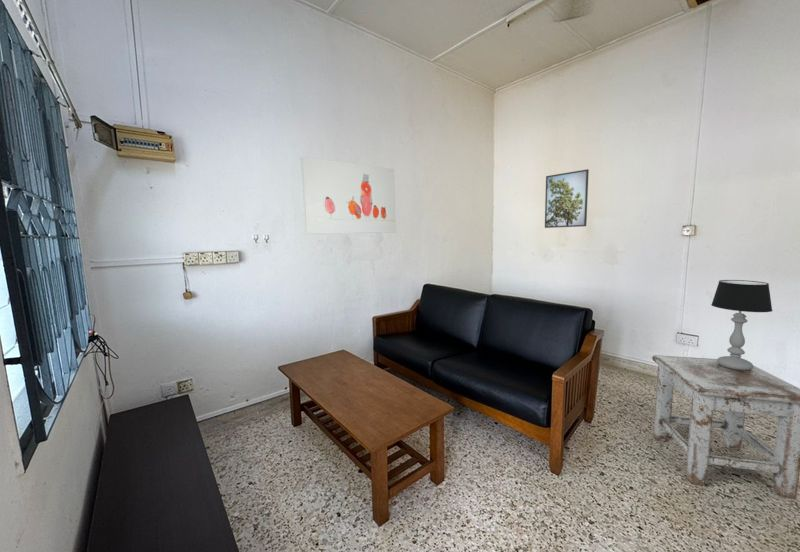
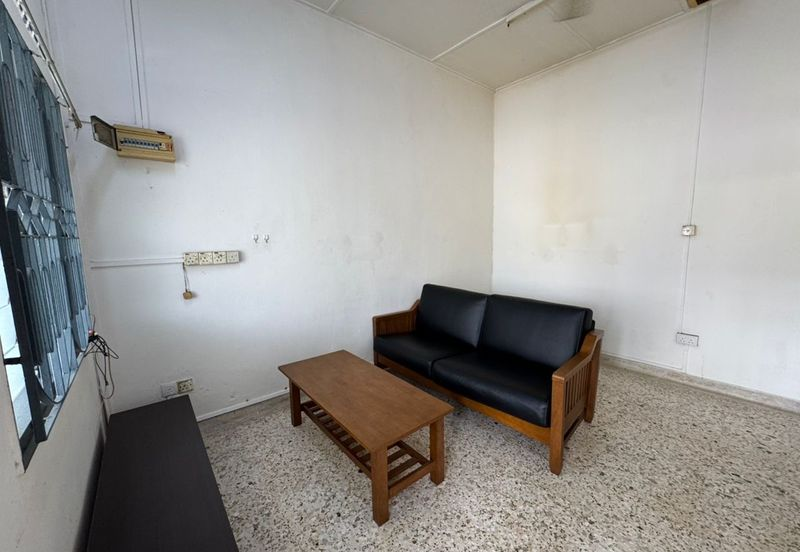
- table lamp [710,279,773,371]
- wall art [300,155,397,235]
- stool [651,354,800,500]
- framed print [544,168,590,229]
